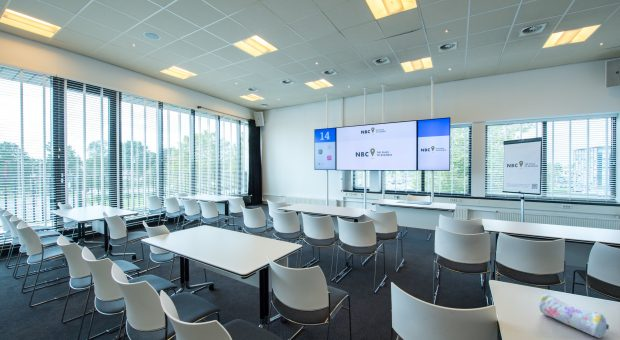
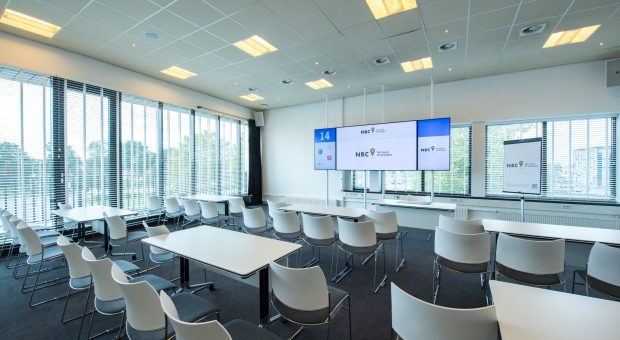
- pencil case [538,294,610,339]
